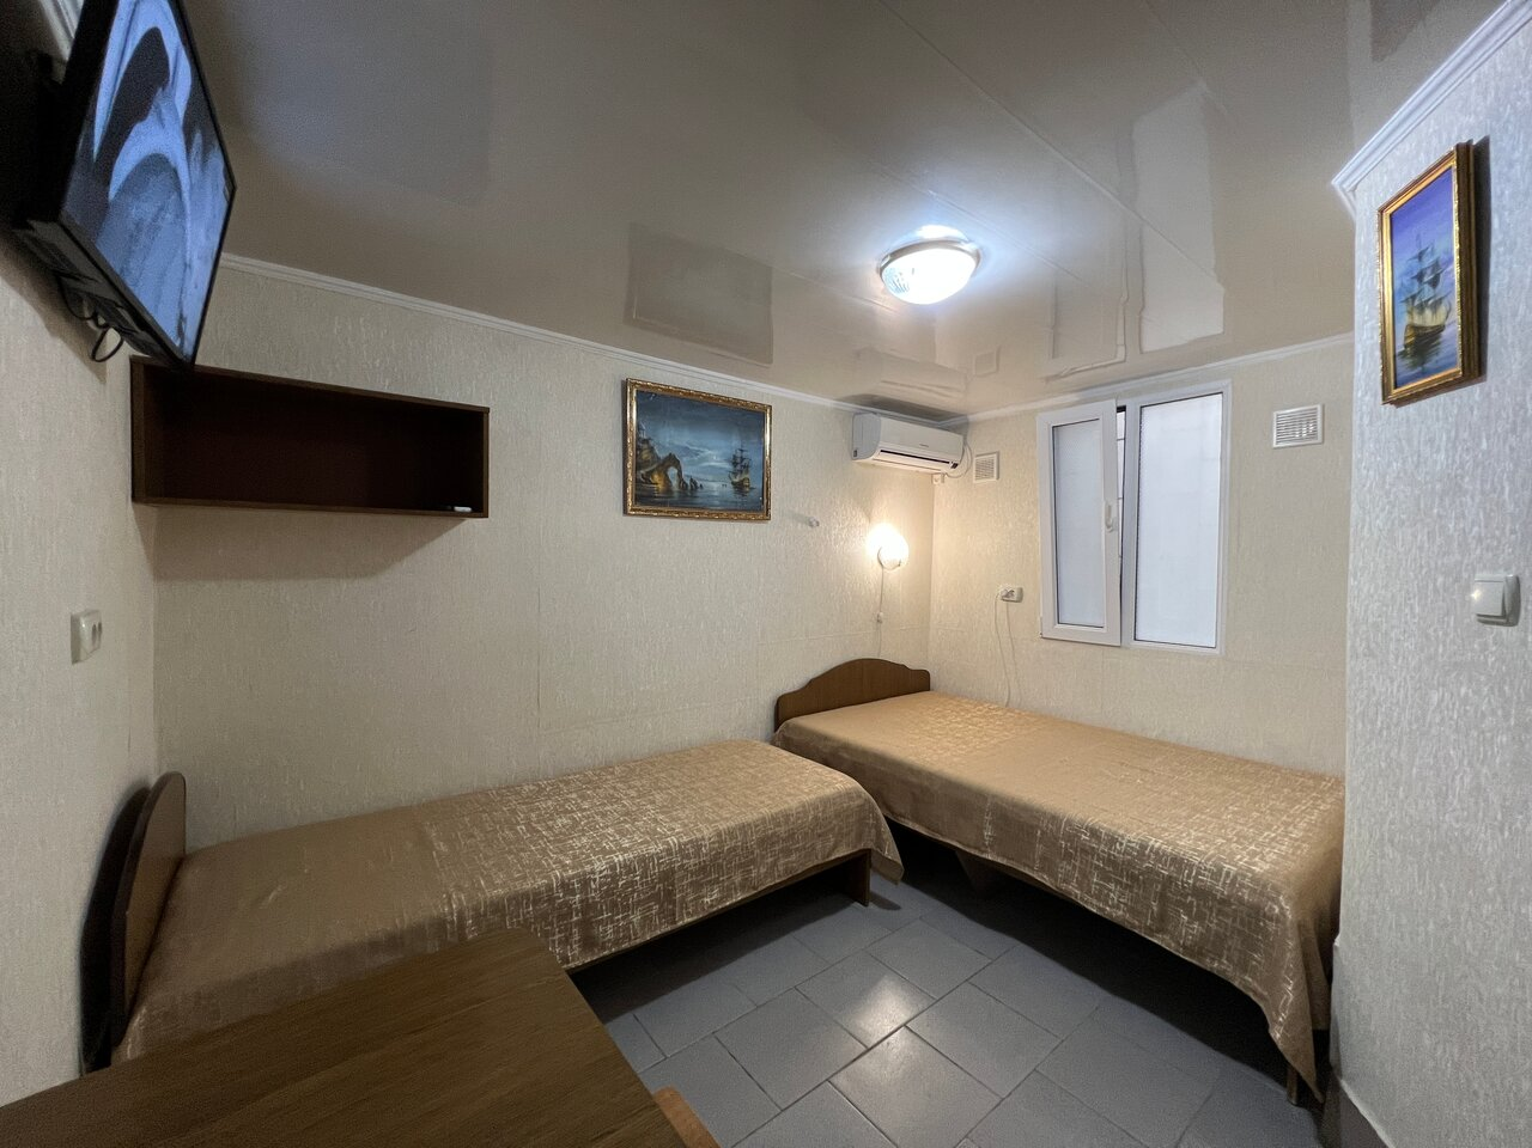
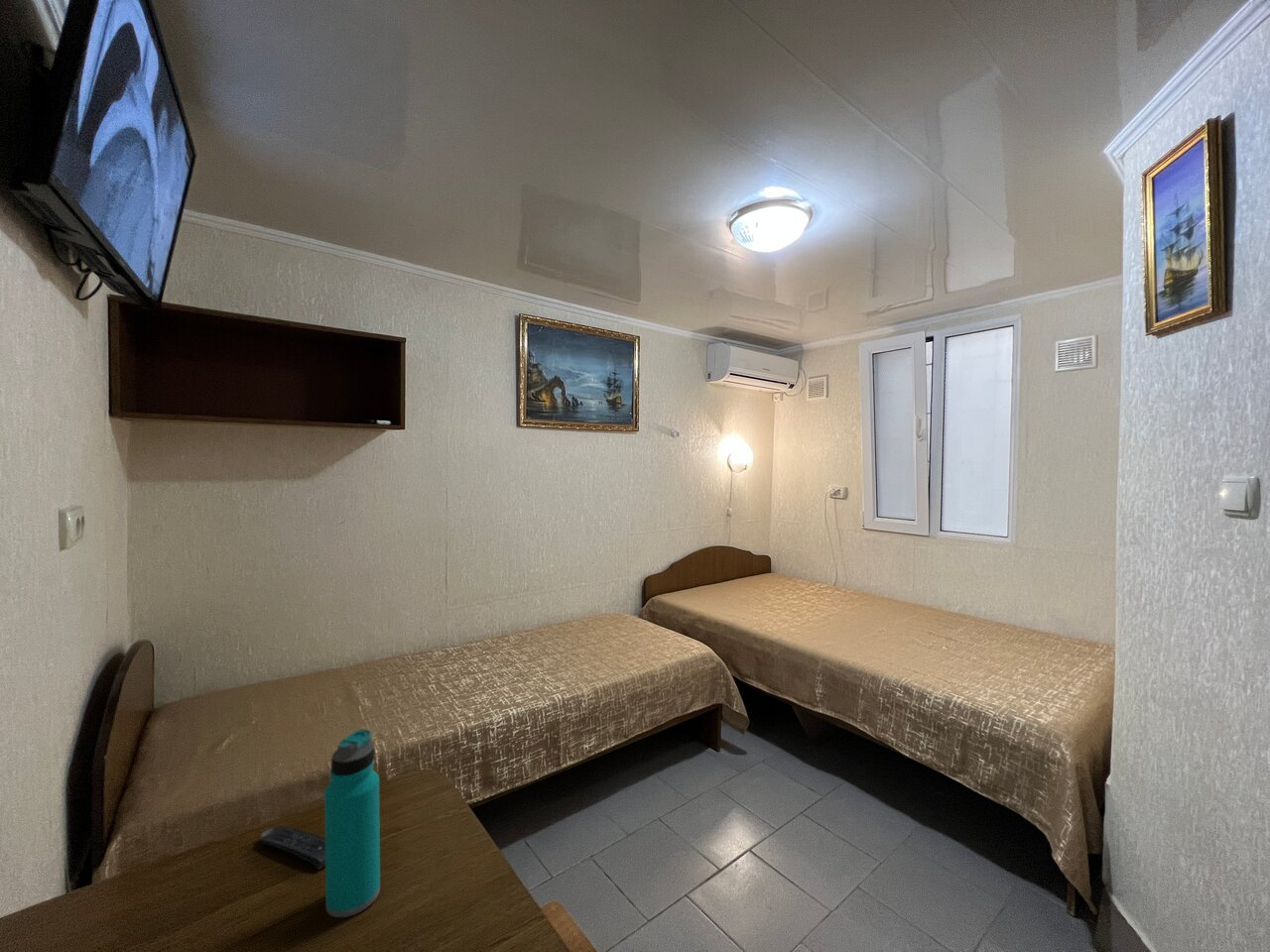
+ remote control [259,825,325,871]
+ water bottle [323,729,381,918]
